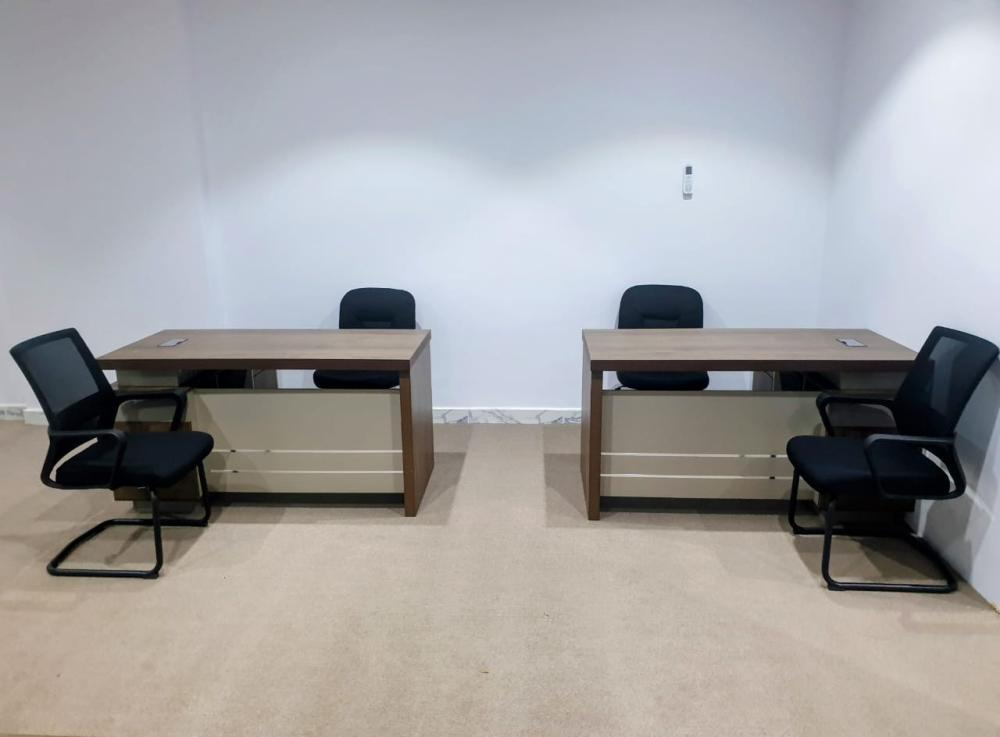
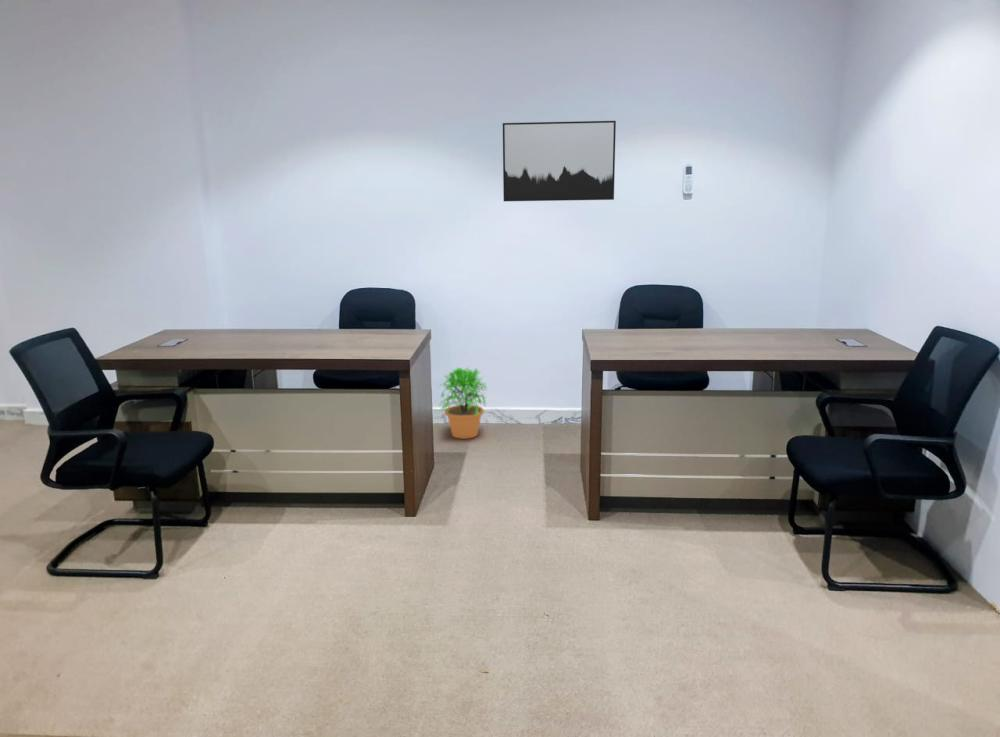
+ potted plant [437,366,488,440]
+ wall art [502,120,617,202]
